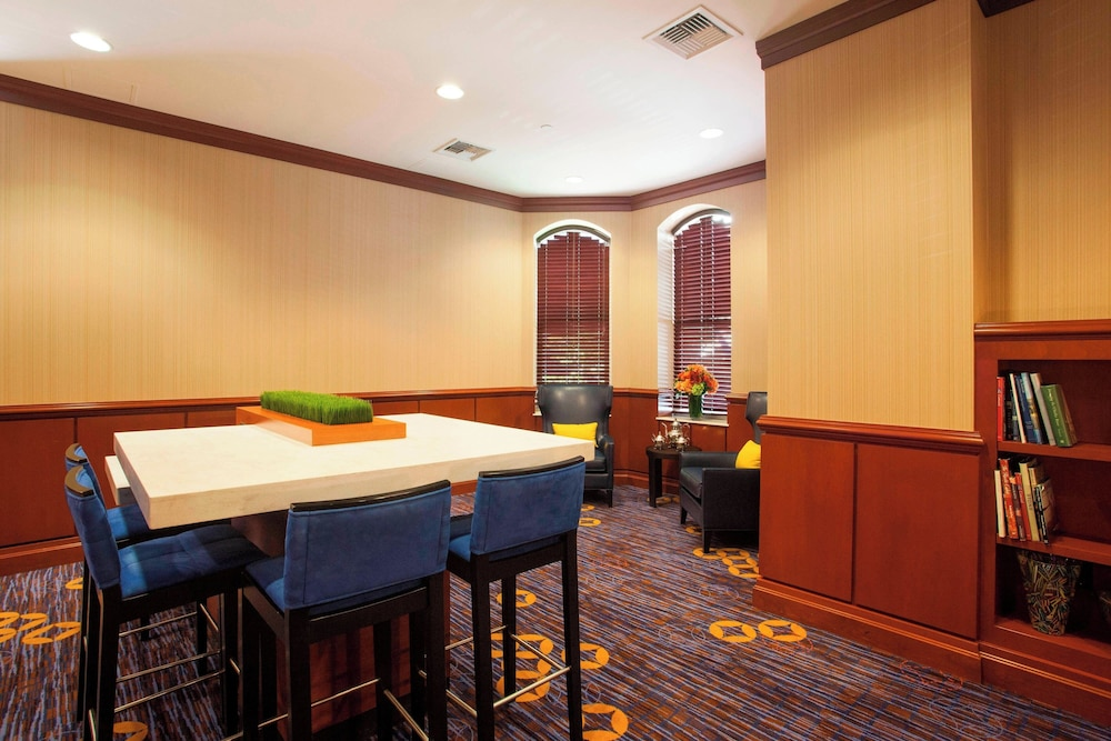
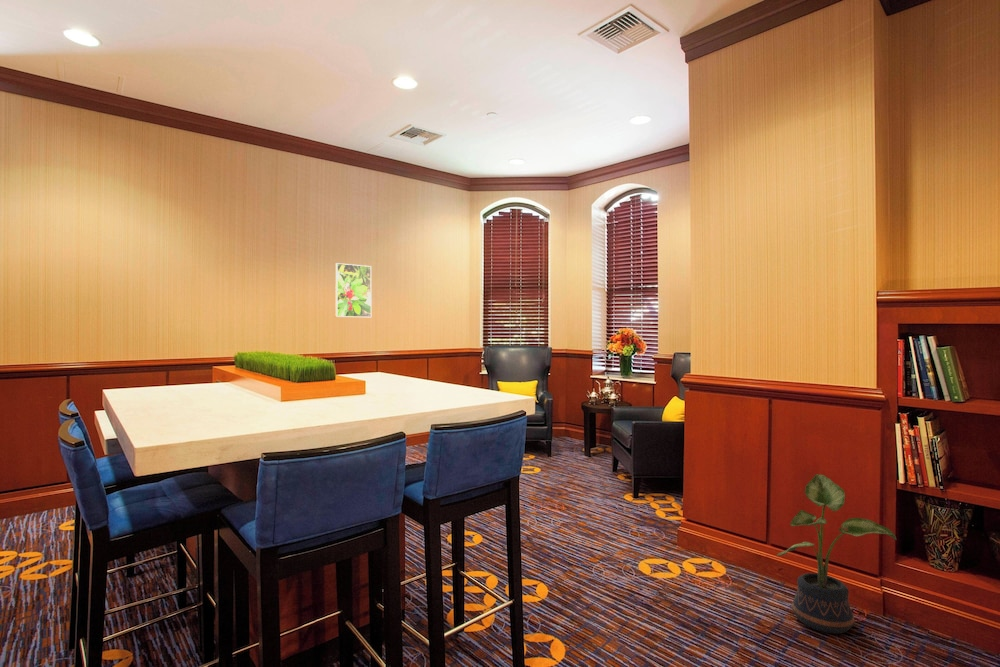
+ potted plant [776,473,897,634]
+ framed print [334,262,372,318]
